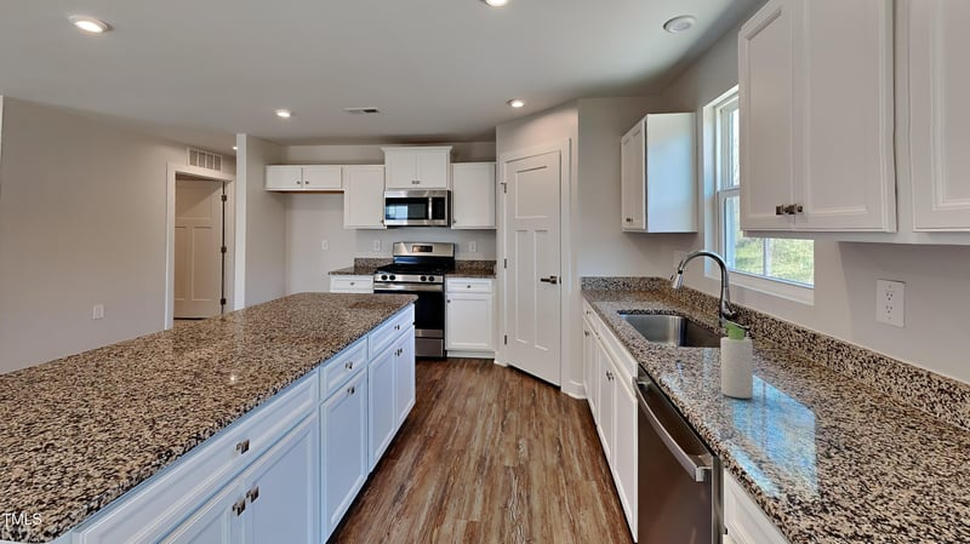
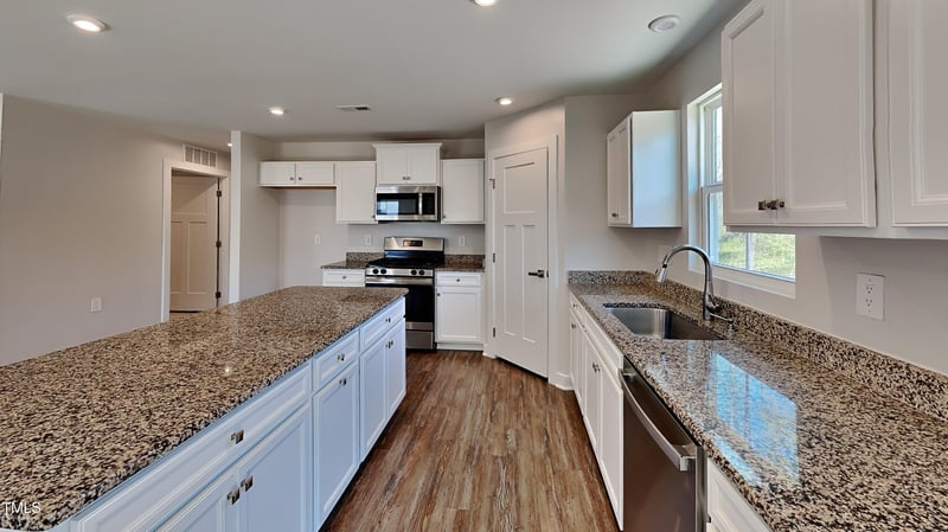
- bottle [714,315,754,399]
